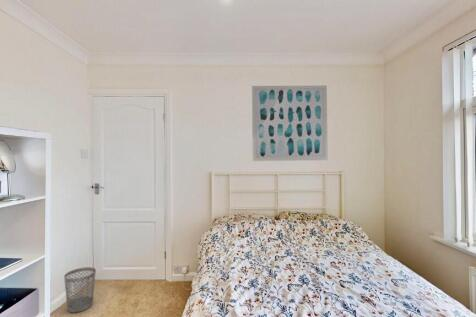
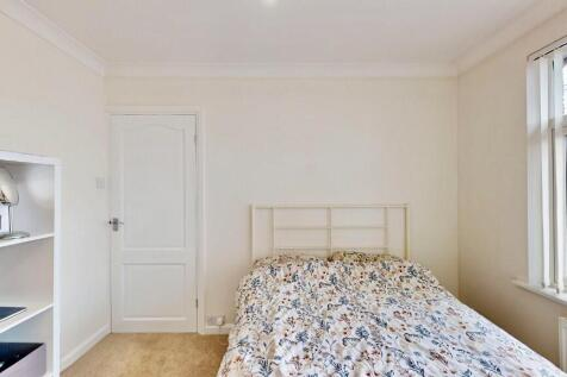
- wall art [251,85,329,162]
- wastebasket [63,266,97,313]
